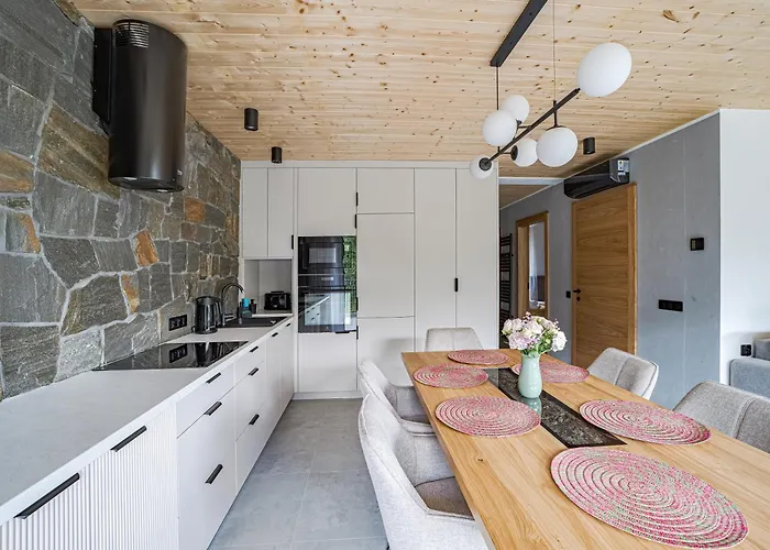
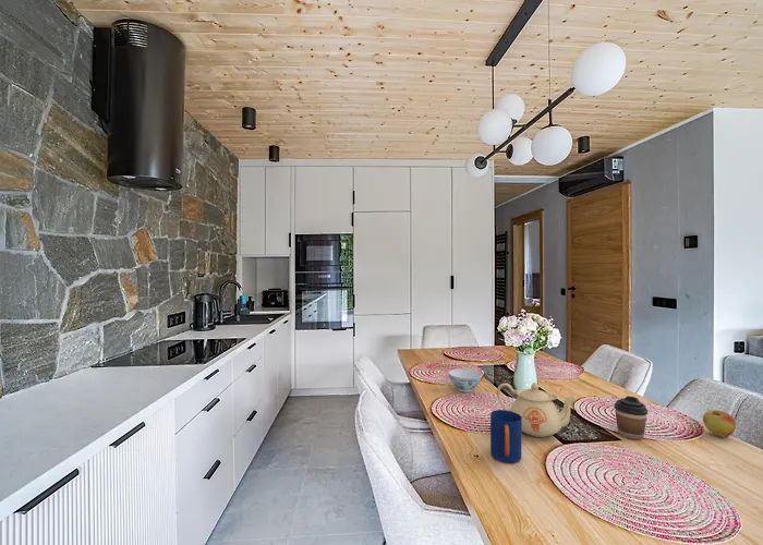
+ chinaware [448,367,483,393]
+ apple [702,408,737,438]
+ mug [489,409,523,464]
+ teapot [496,382,577,438]
+ coffee cup [613,395,649,440]
